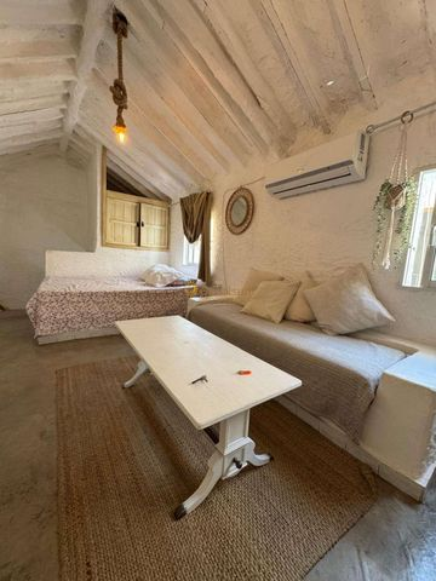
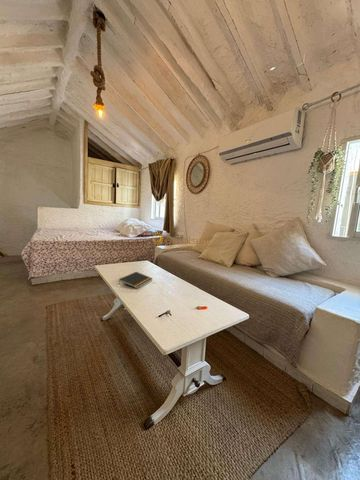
+ notepad [118,271,153,289]
